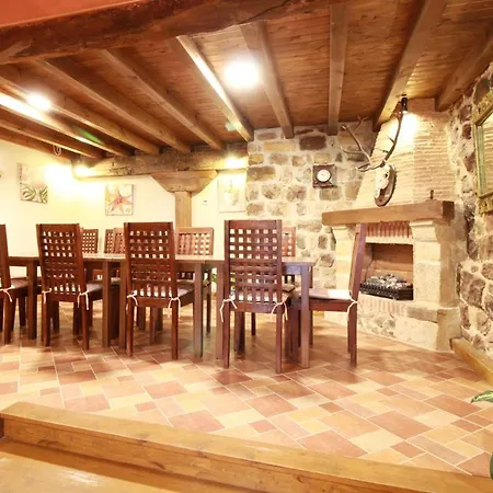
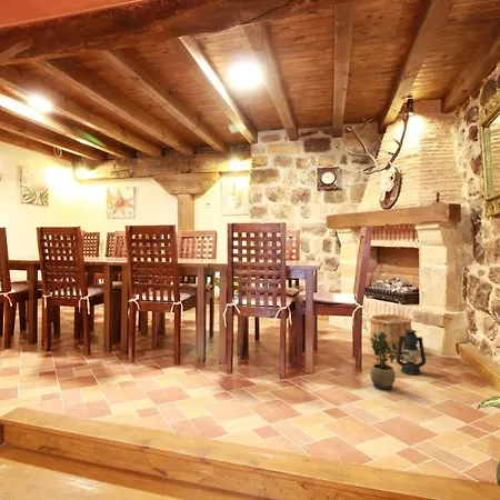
+ wooden bucket [368,313,413,353]
+ potted plant [368,332,409,390]
+ lantern [394,329,427,376]
